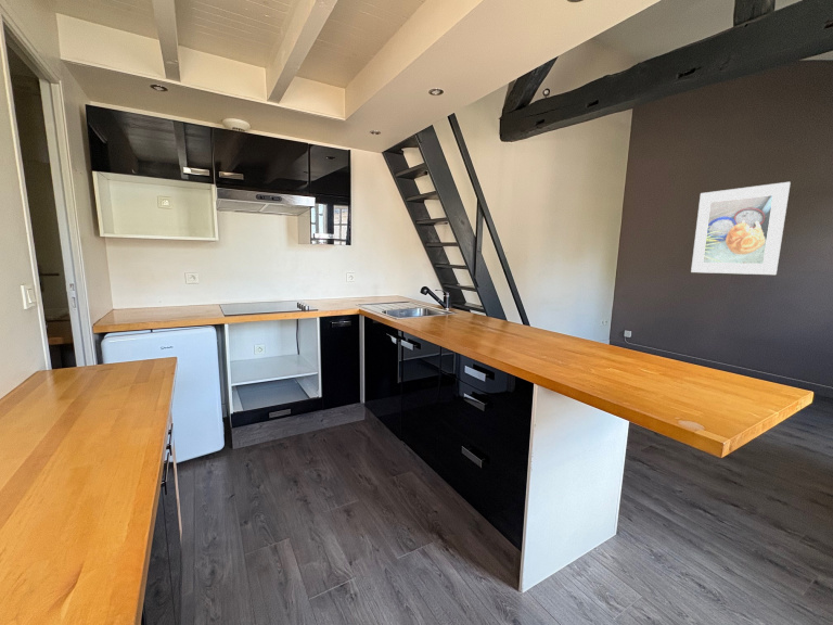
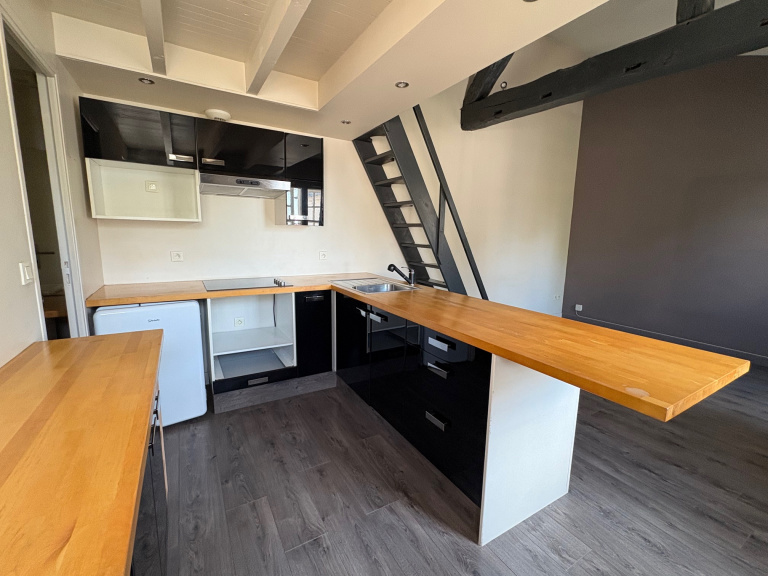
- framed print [690,181,792,276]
